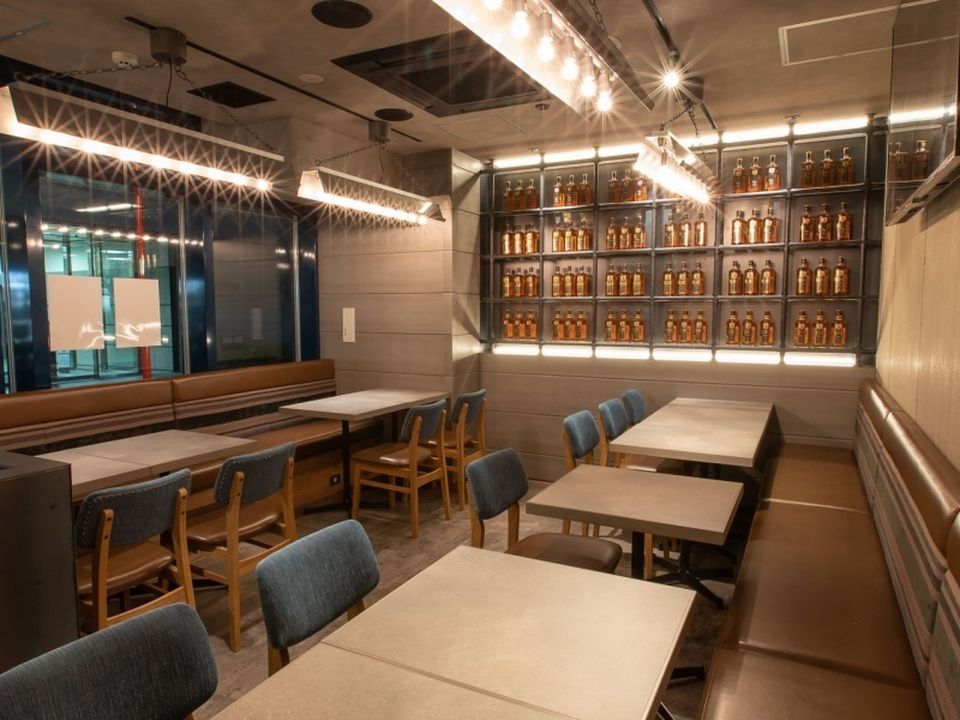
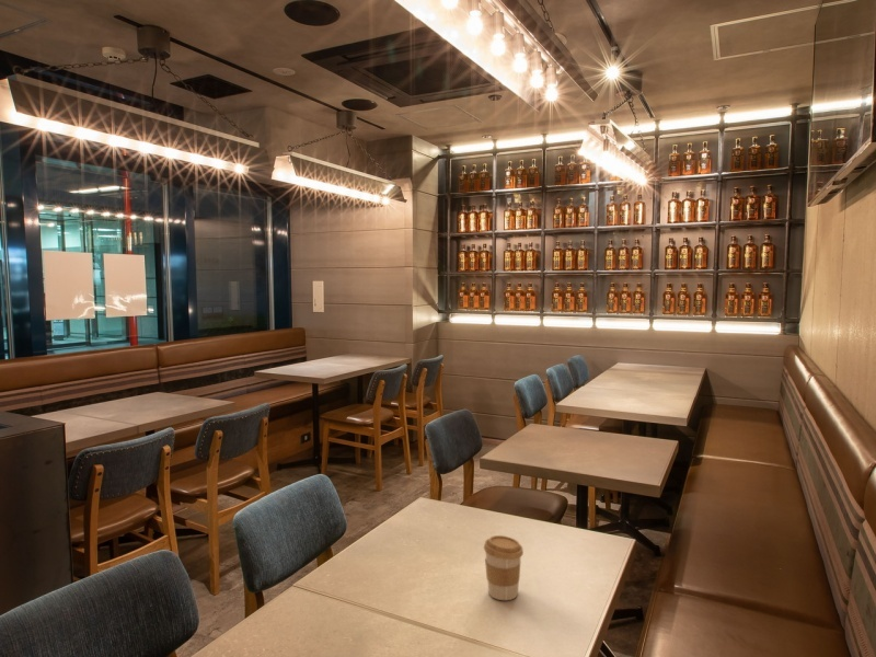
+ coffee cup [483,534,525,601]
